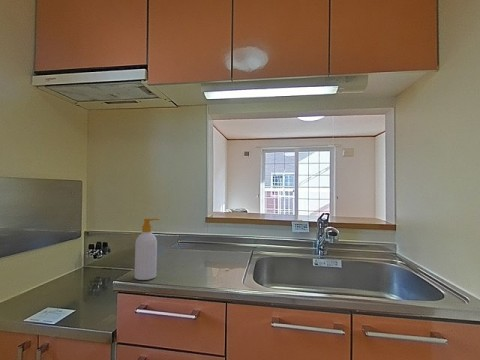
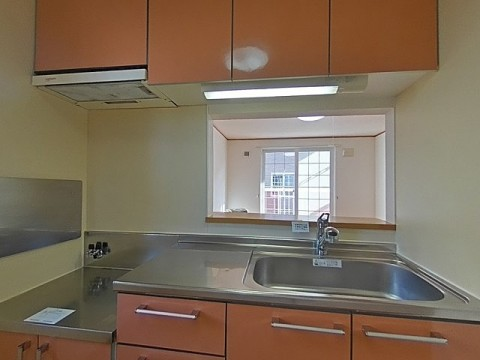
- soap bottle [134,218,161,281]
